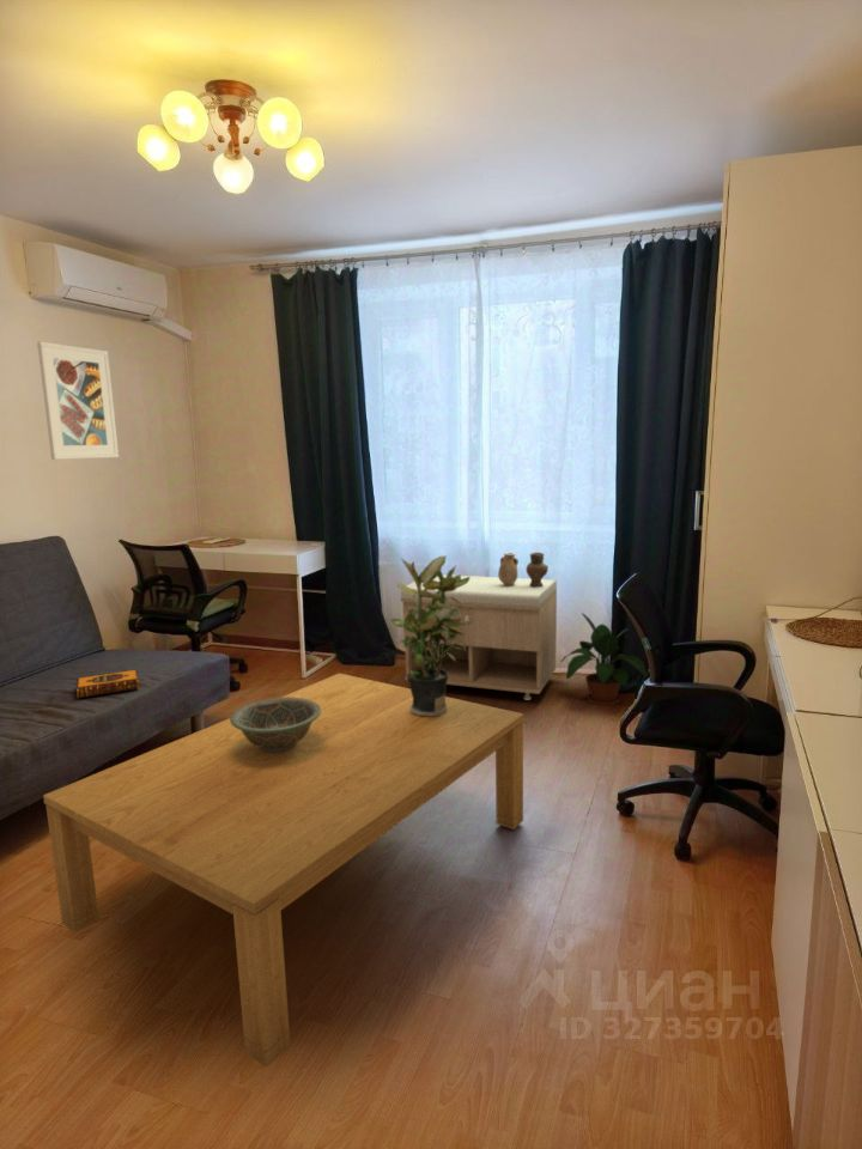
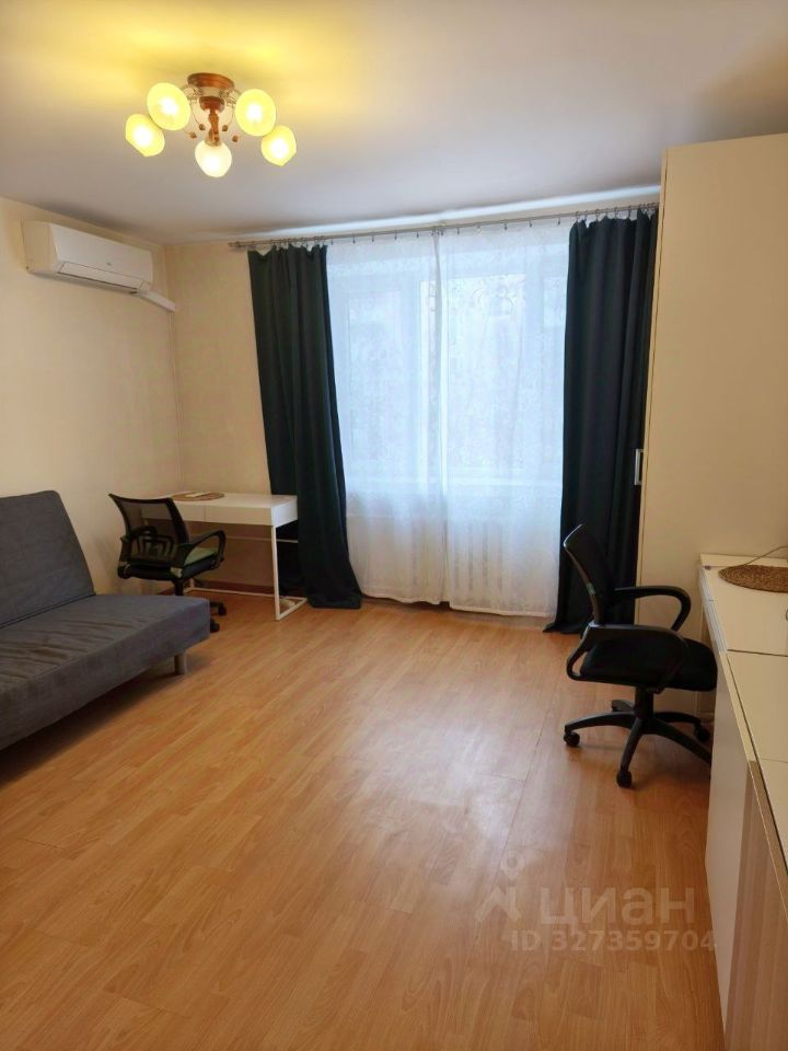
- potted plant [560,612,648,706]
- potted plant [389,554,475,716]
- decorative bowl [229,697,321,753]
- vase [497,552,550,586]
- hardback book [75,668,140,700]
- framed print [36,340,120,461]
- coffee table [42,673,526,1068]
- storage bench [400,573,558,701]
